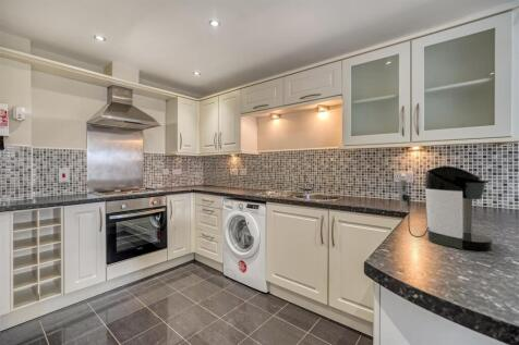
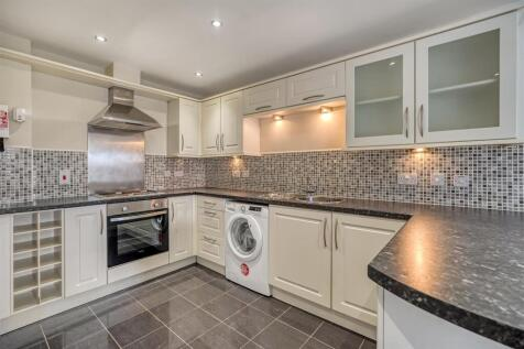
- coffee maker [398,165,494,251]
